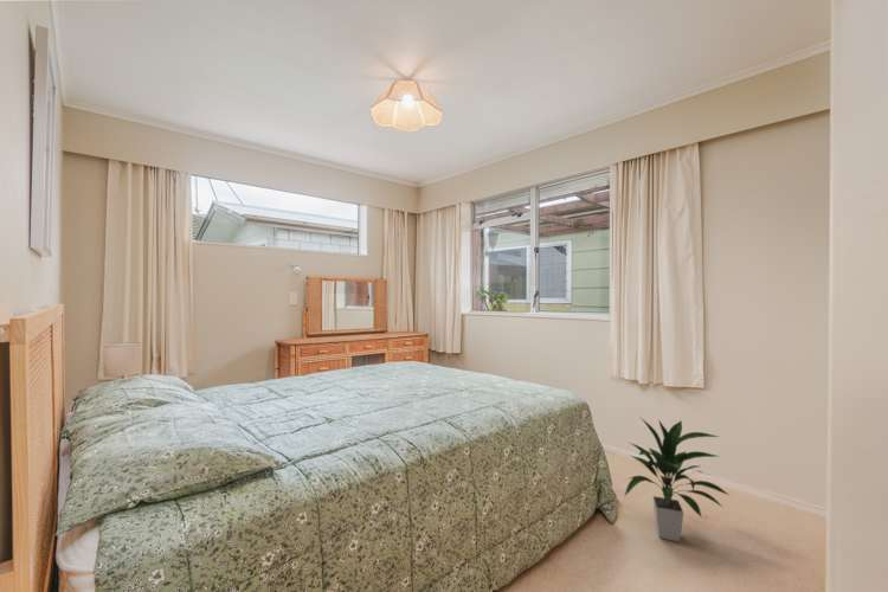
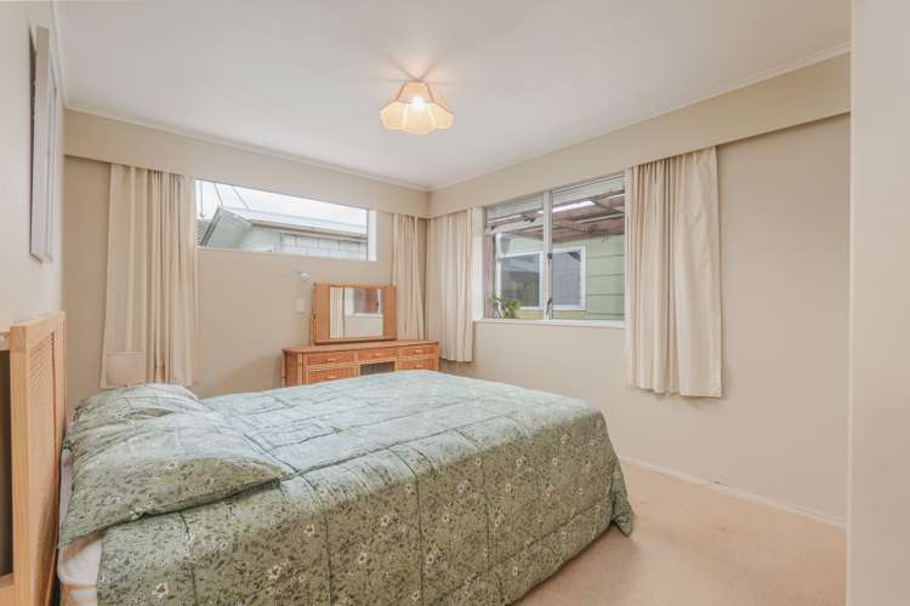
- indoor plant [624,416,731,542]
